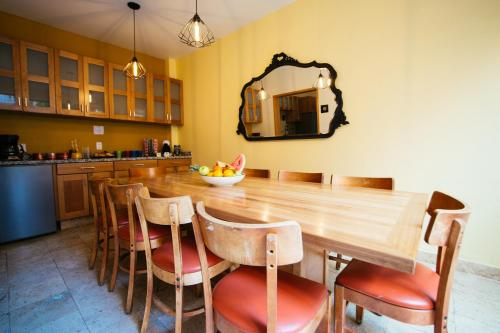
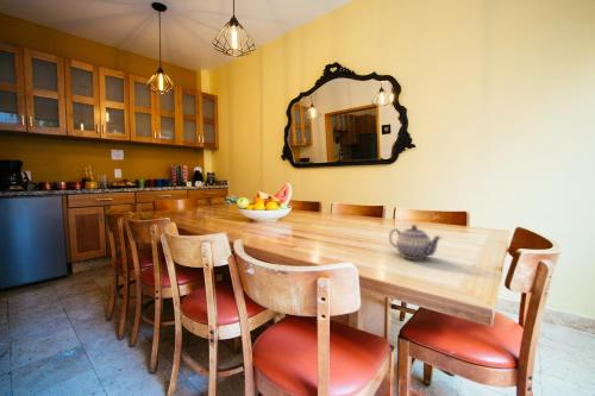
+ teapot [388,224,443,262]
